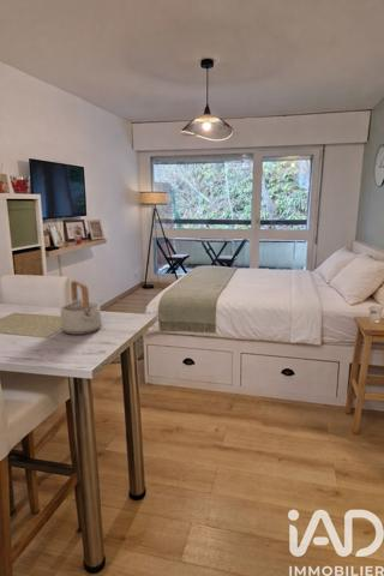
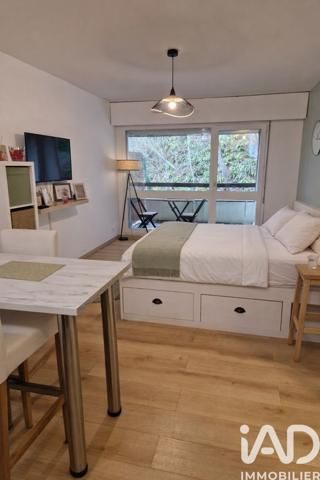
- teapot [60,280,103,336]
